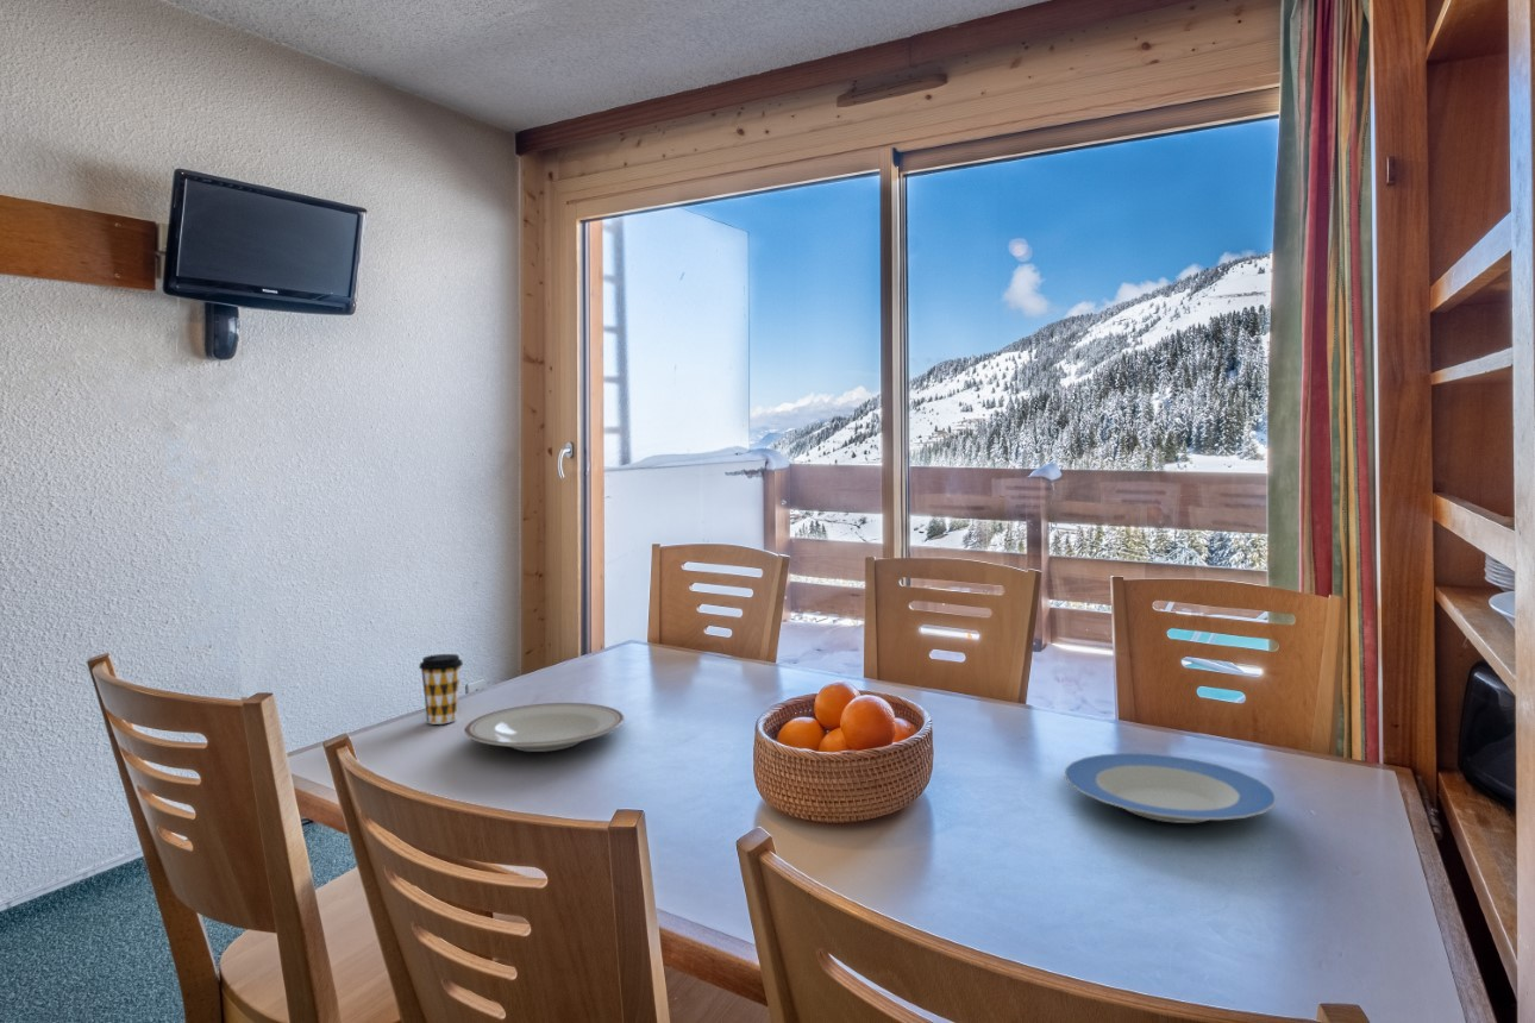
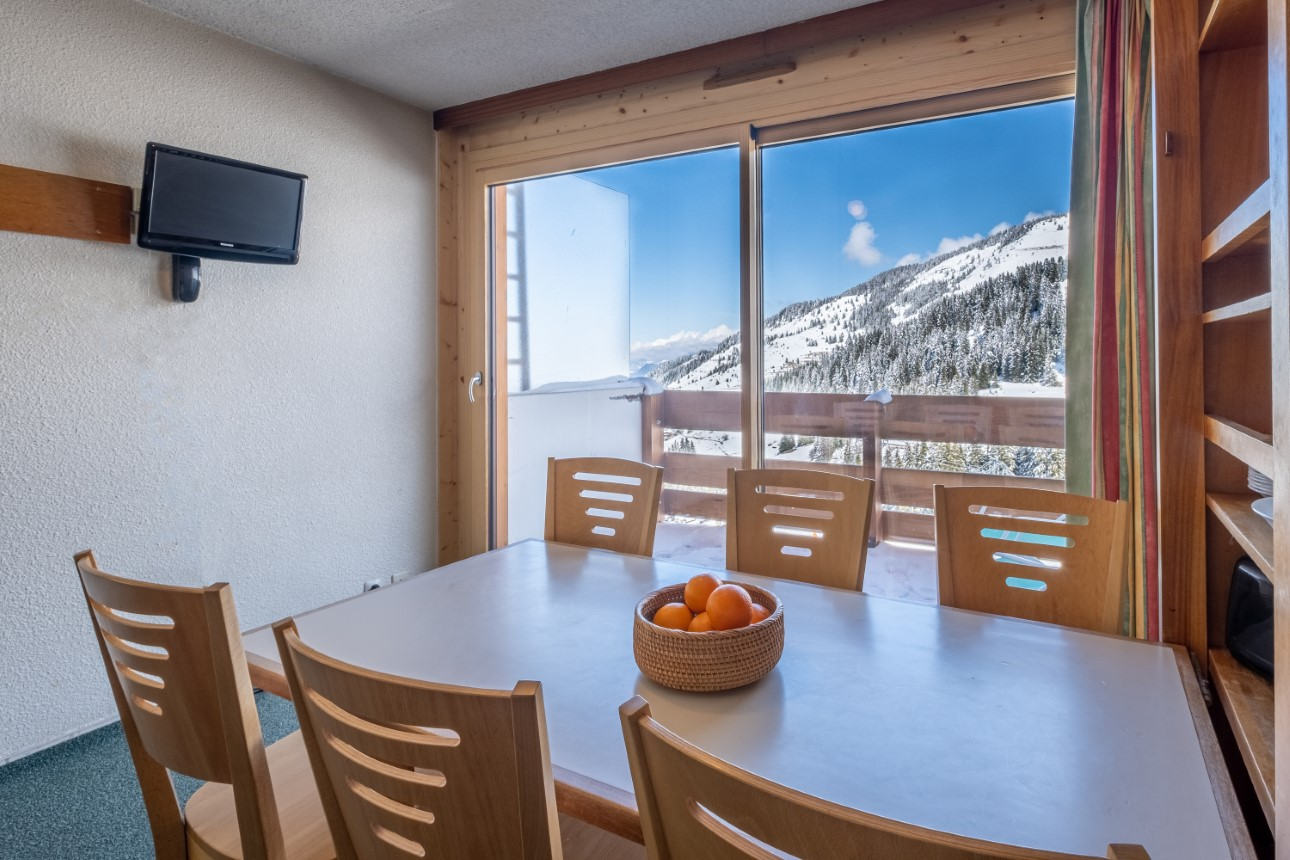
- plate [1063,752,1278,824]
- coffee cup [418,653,464,726]
- plate [464,702,626,753]
